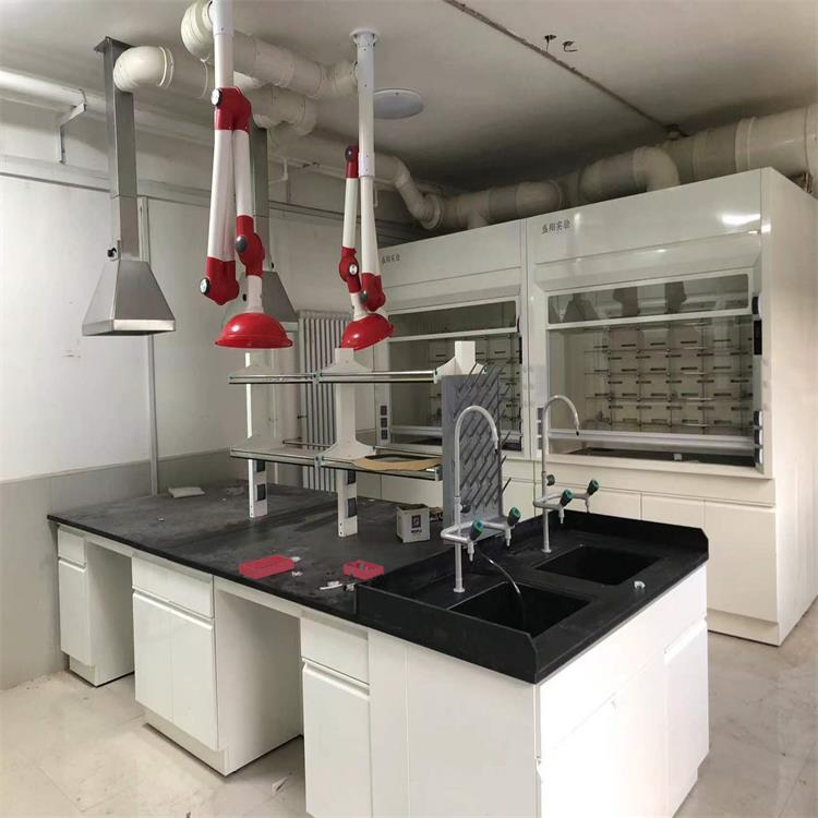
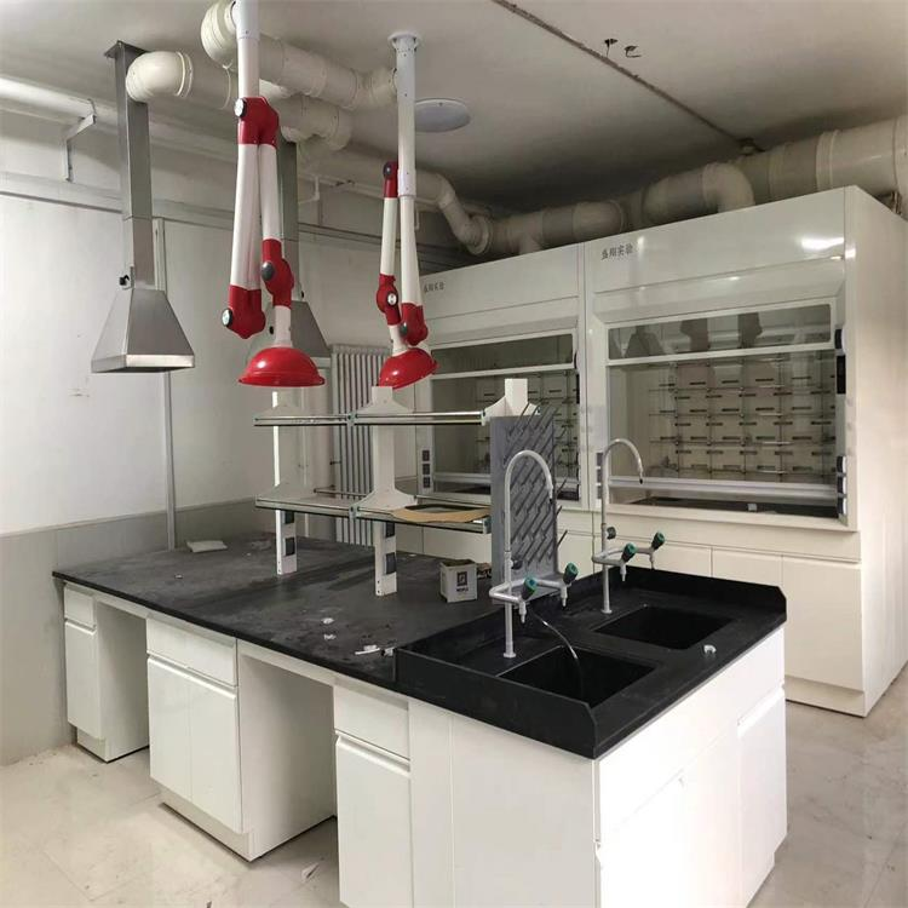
- storage tray [238,554,384,581]
